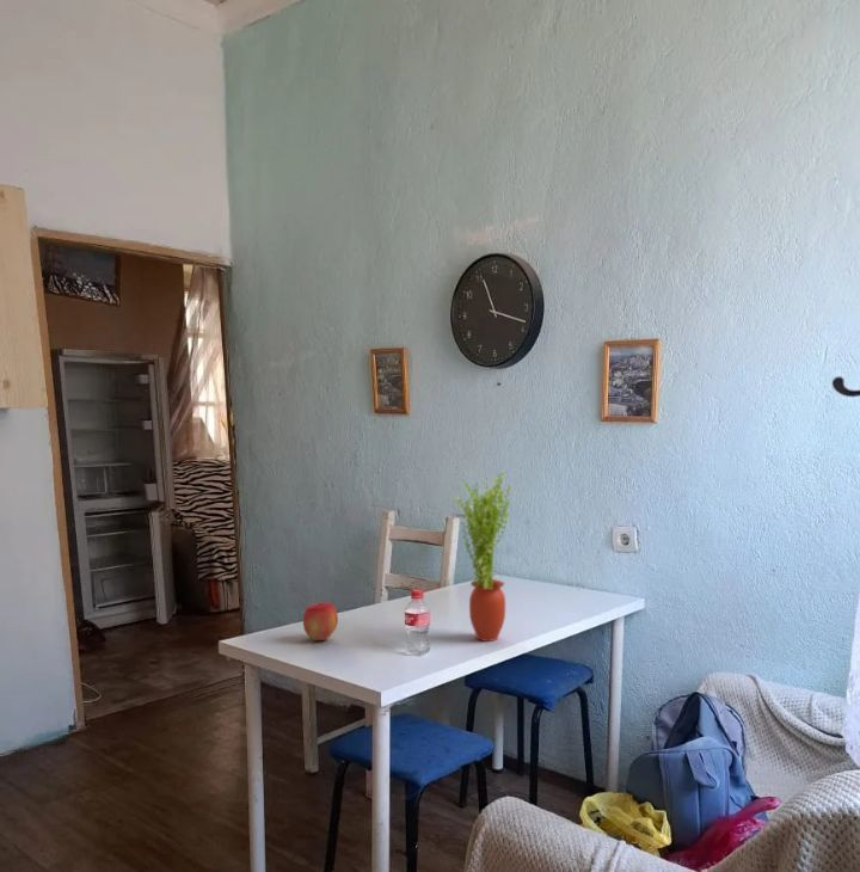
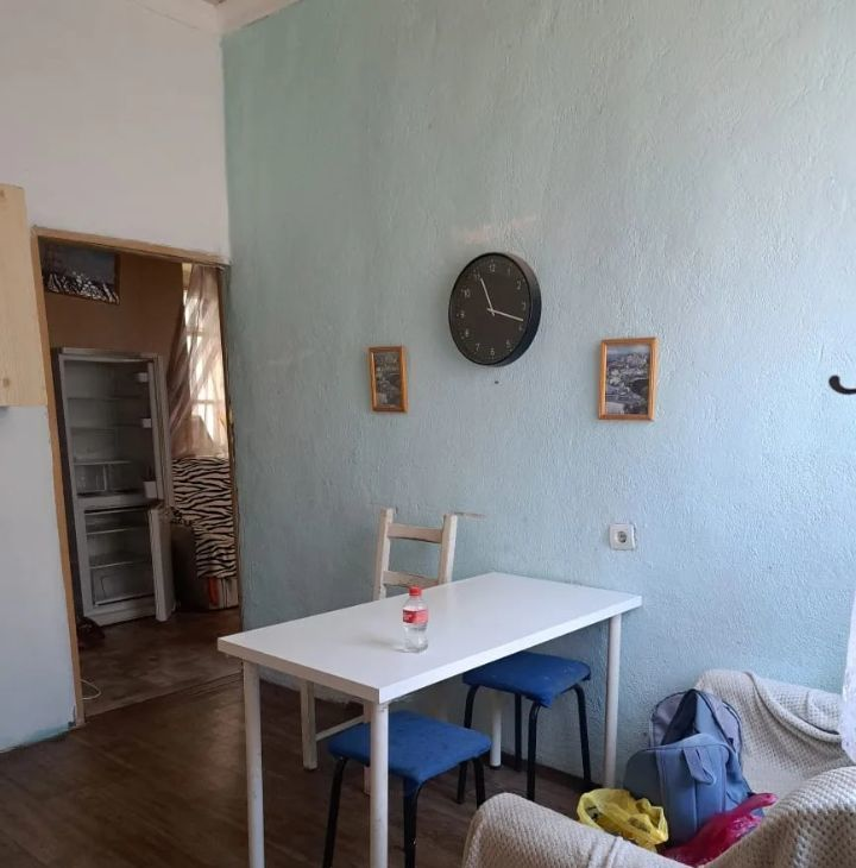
- apple [302,602,339,641]
- potted plant [454,472,515,643]
